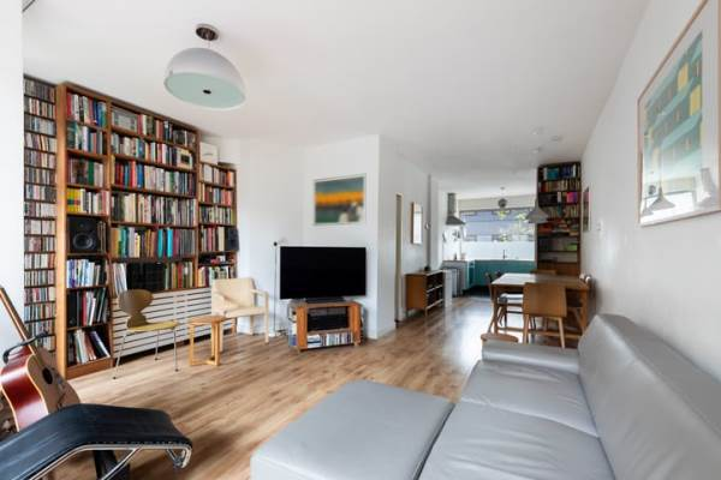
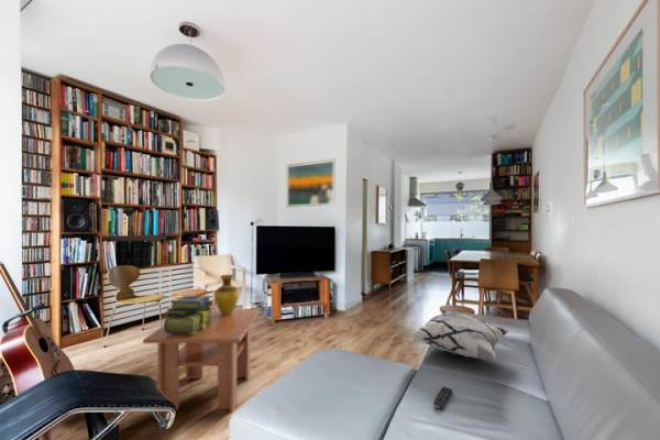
+ coffee table [142,308,261,413]
+ decorative pillow [410,312,510,361]
+ stack of books [163,295,213,334]
+ remote control [432,386,453,409]
+ vase [213,274,240,315]
